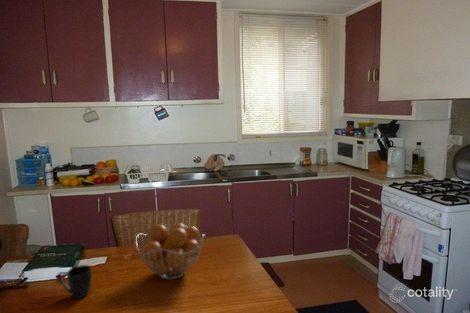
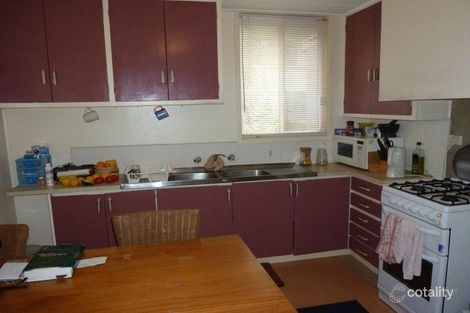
- mug [56,264,93,299]
- fruit basket [135,222,205,280]
